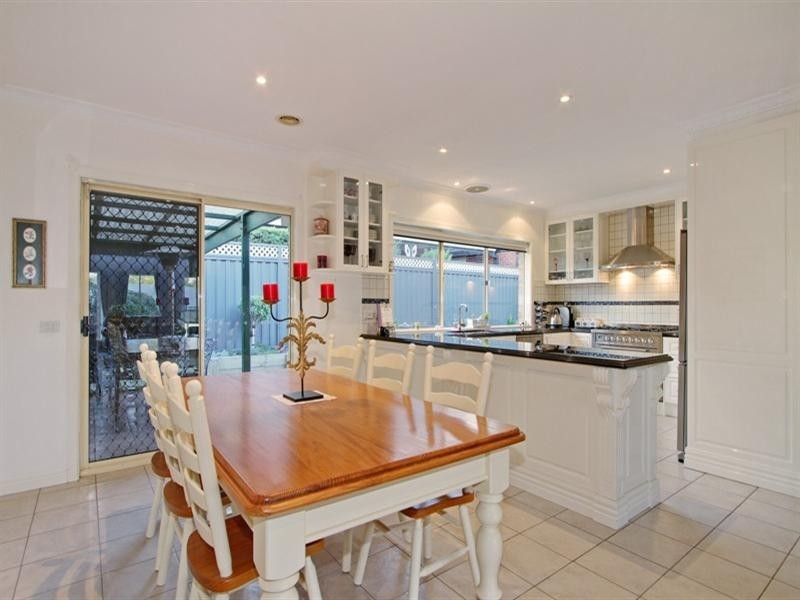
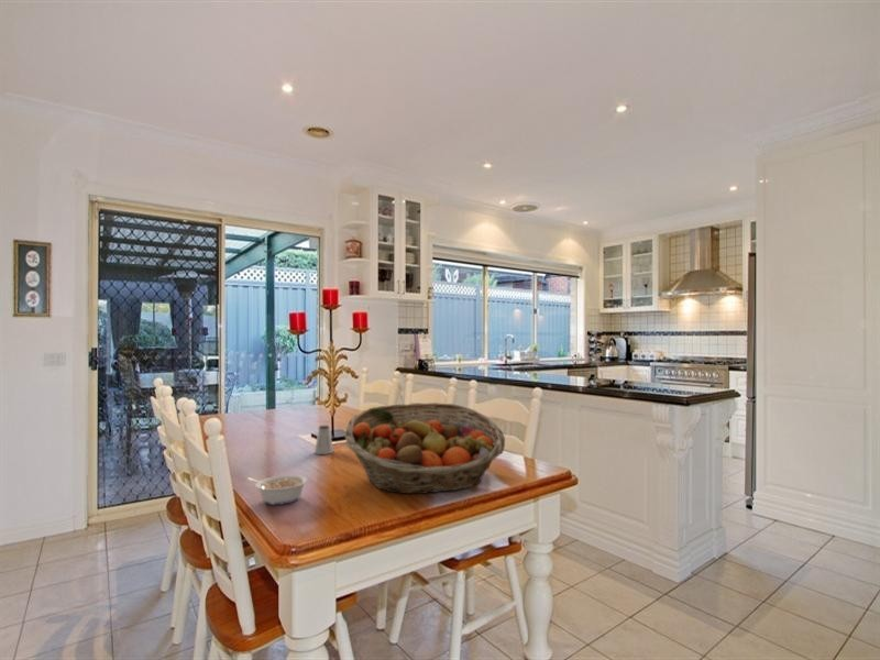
+ fruit basket [344,402,506,495]
+ legume [246,474,309,506]
+ saltshaker [314,425,334,455]
